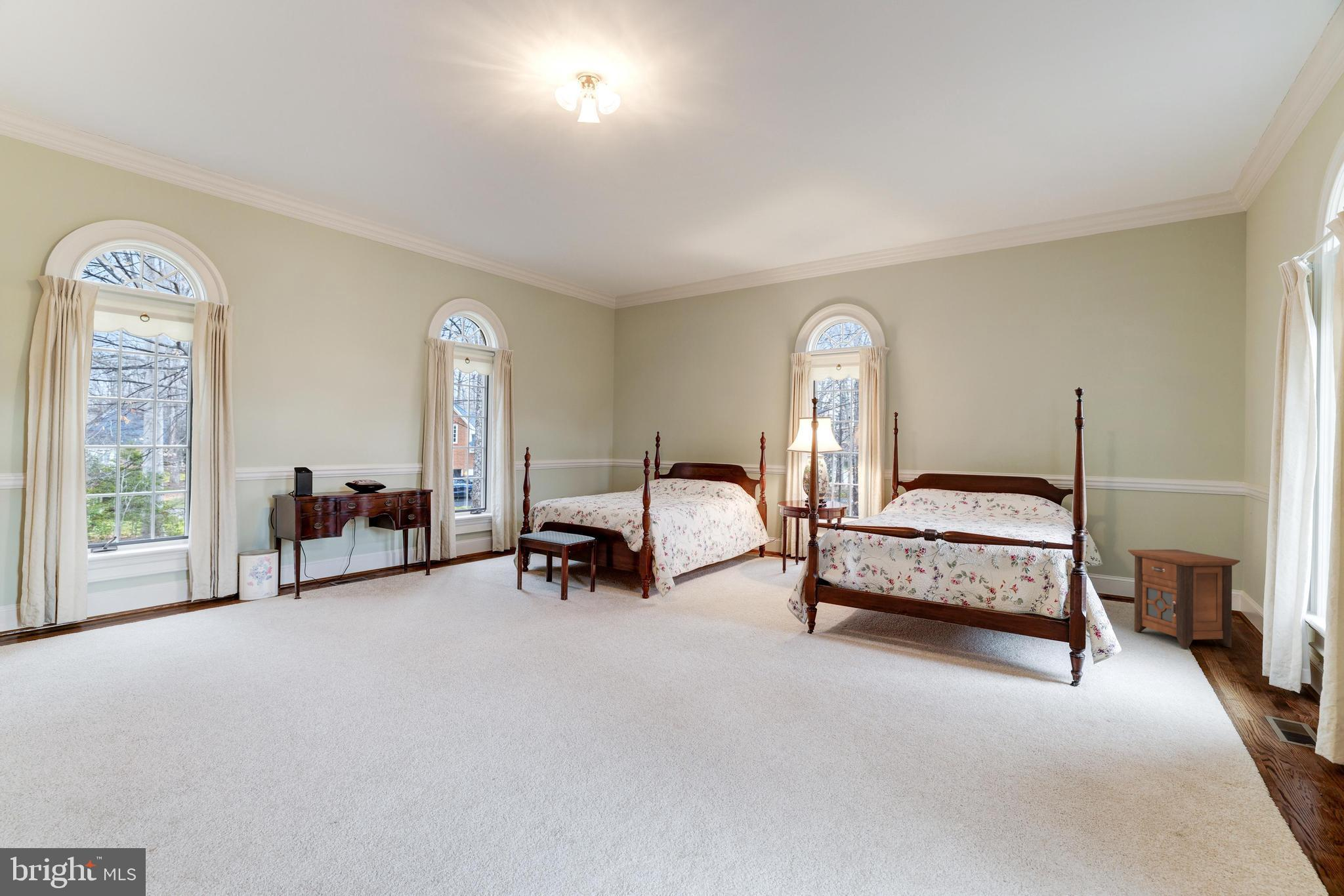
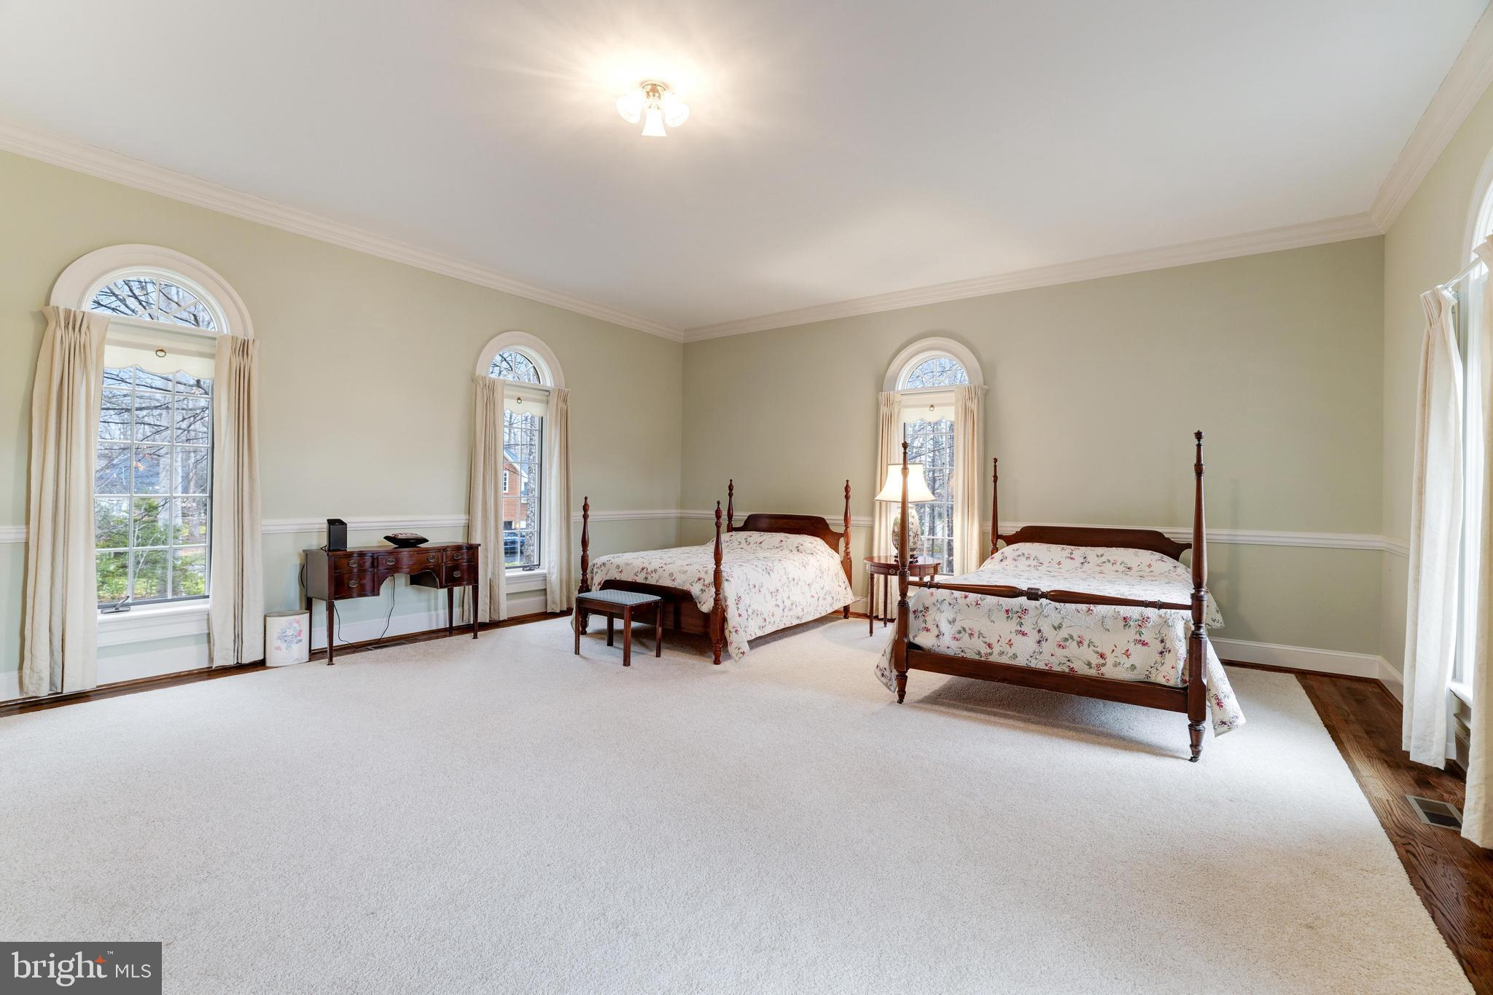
- nightstand [1127,549,1241,649]
